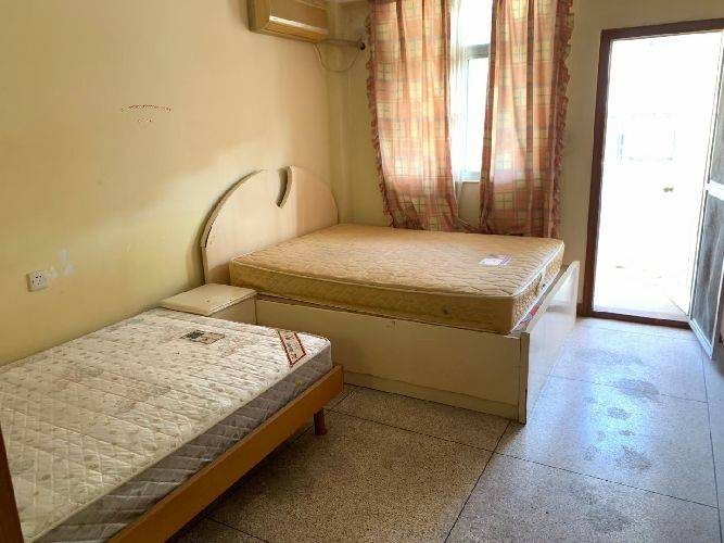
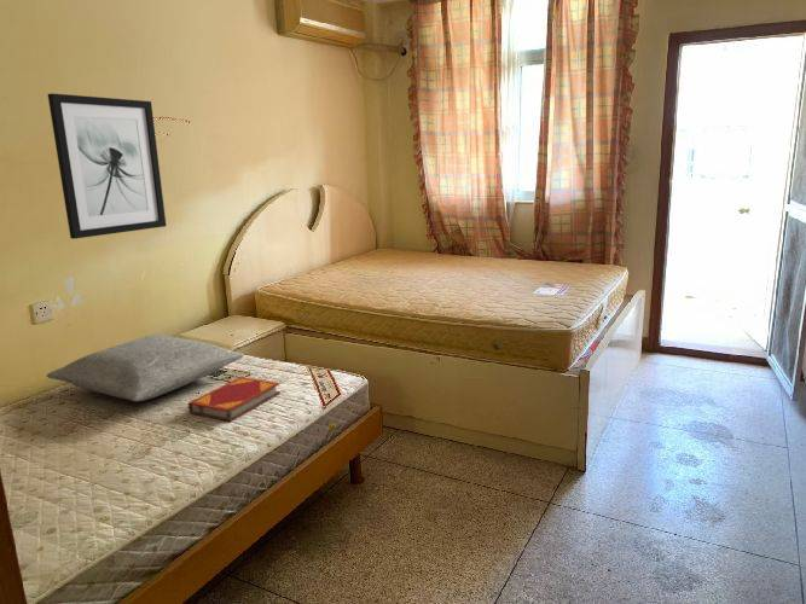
+ hardback book [187,376,282,423]
+ wall art [47,92,167,240]
+ pillow [46,333,244,402]
